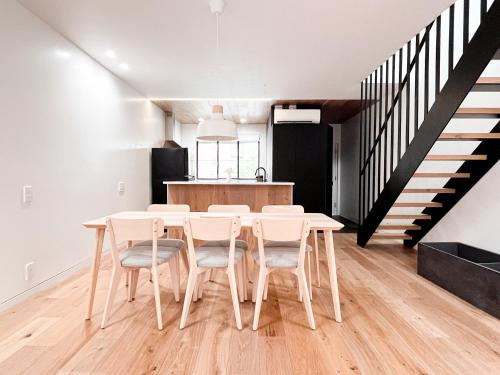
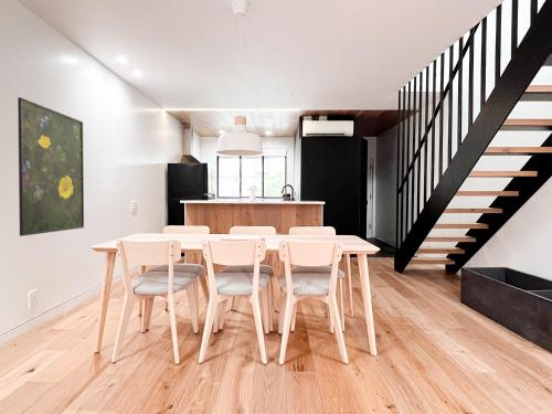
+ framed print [17,96,85,237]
